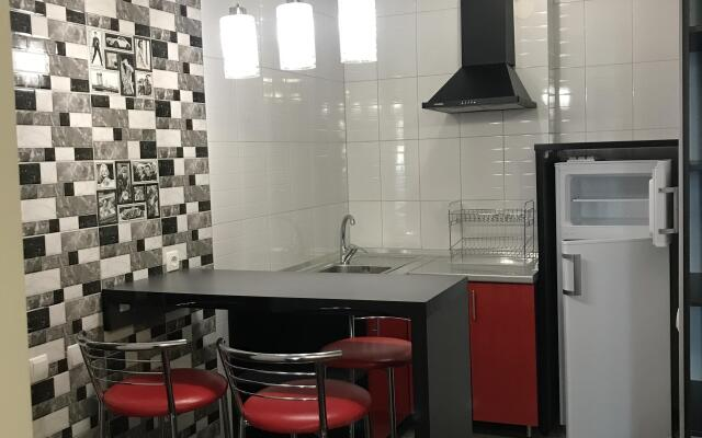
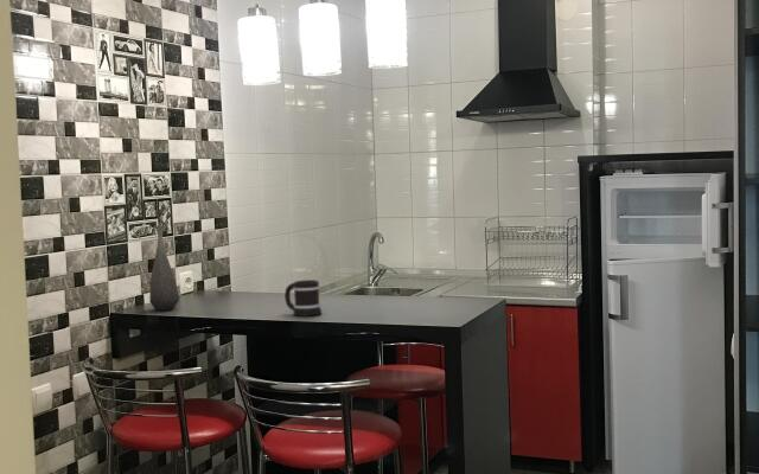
+ bottle [148,224,180,312]
+ mug [283,278,323,318]
